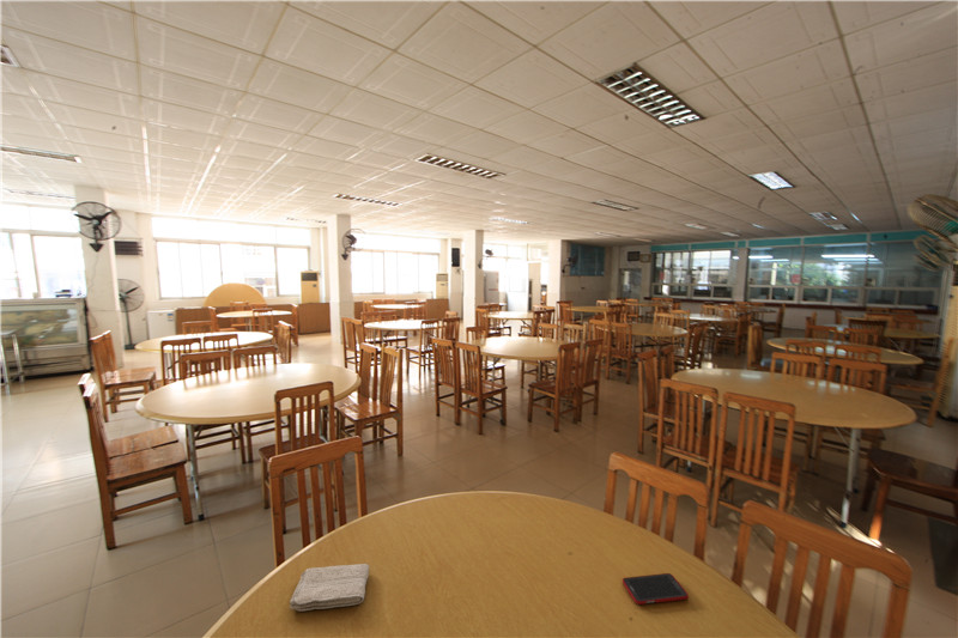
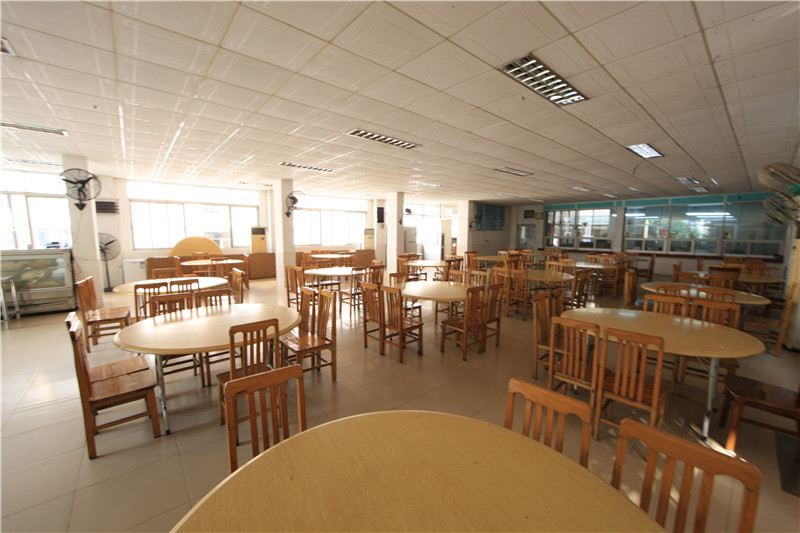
- washcloth [289,563,370,613]
- cell phone [622,572,690,606]
